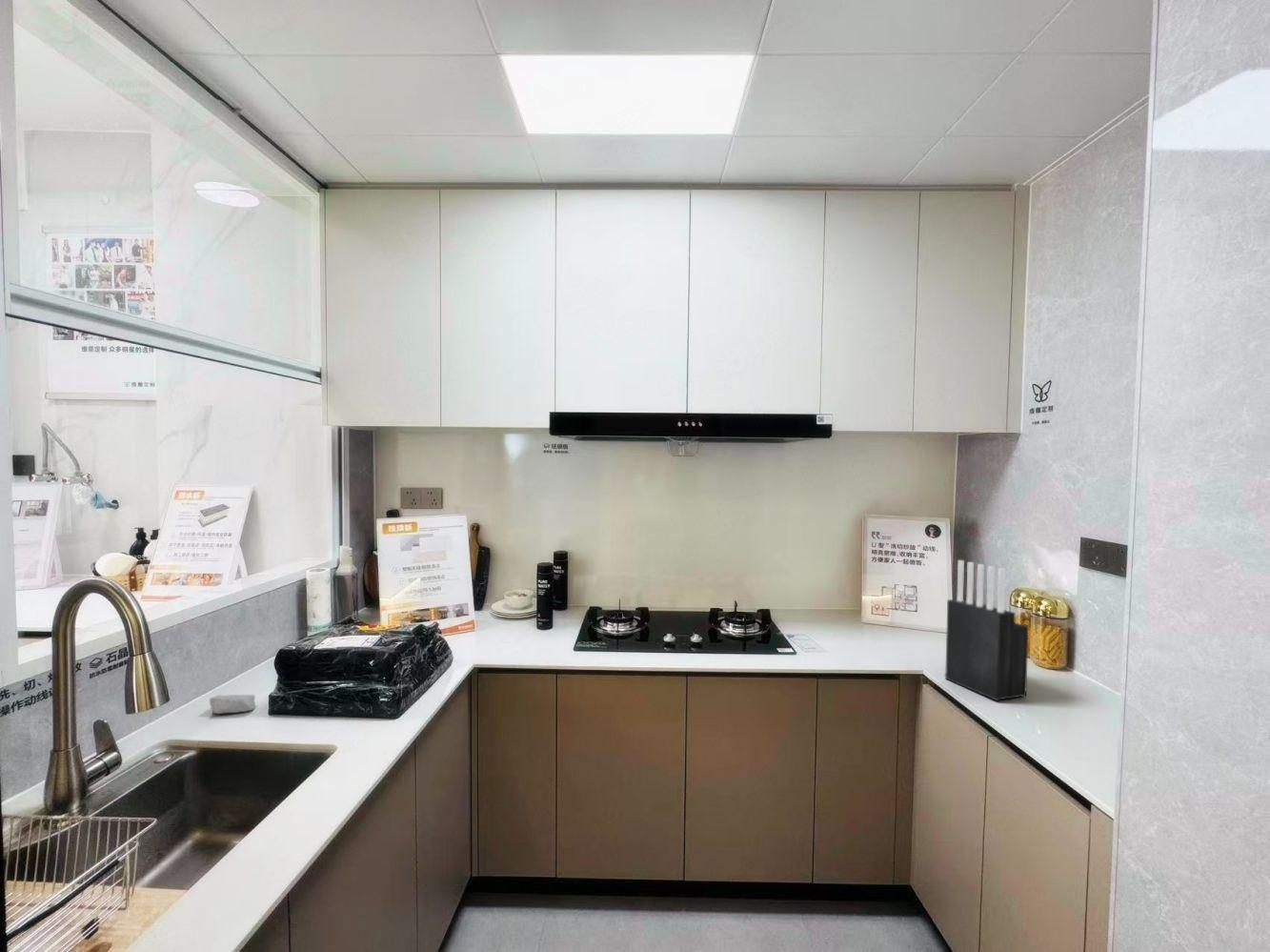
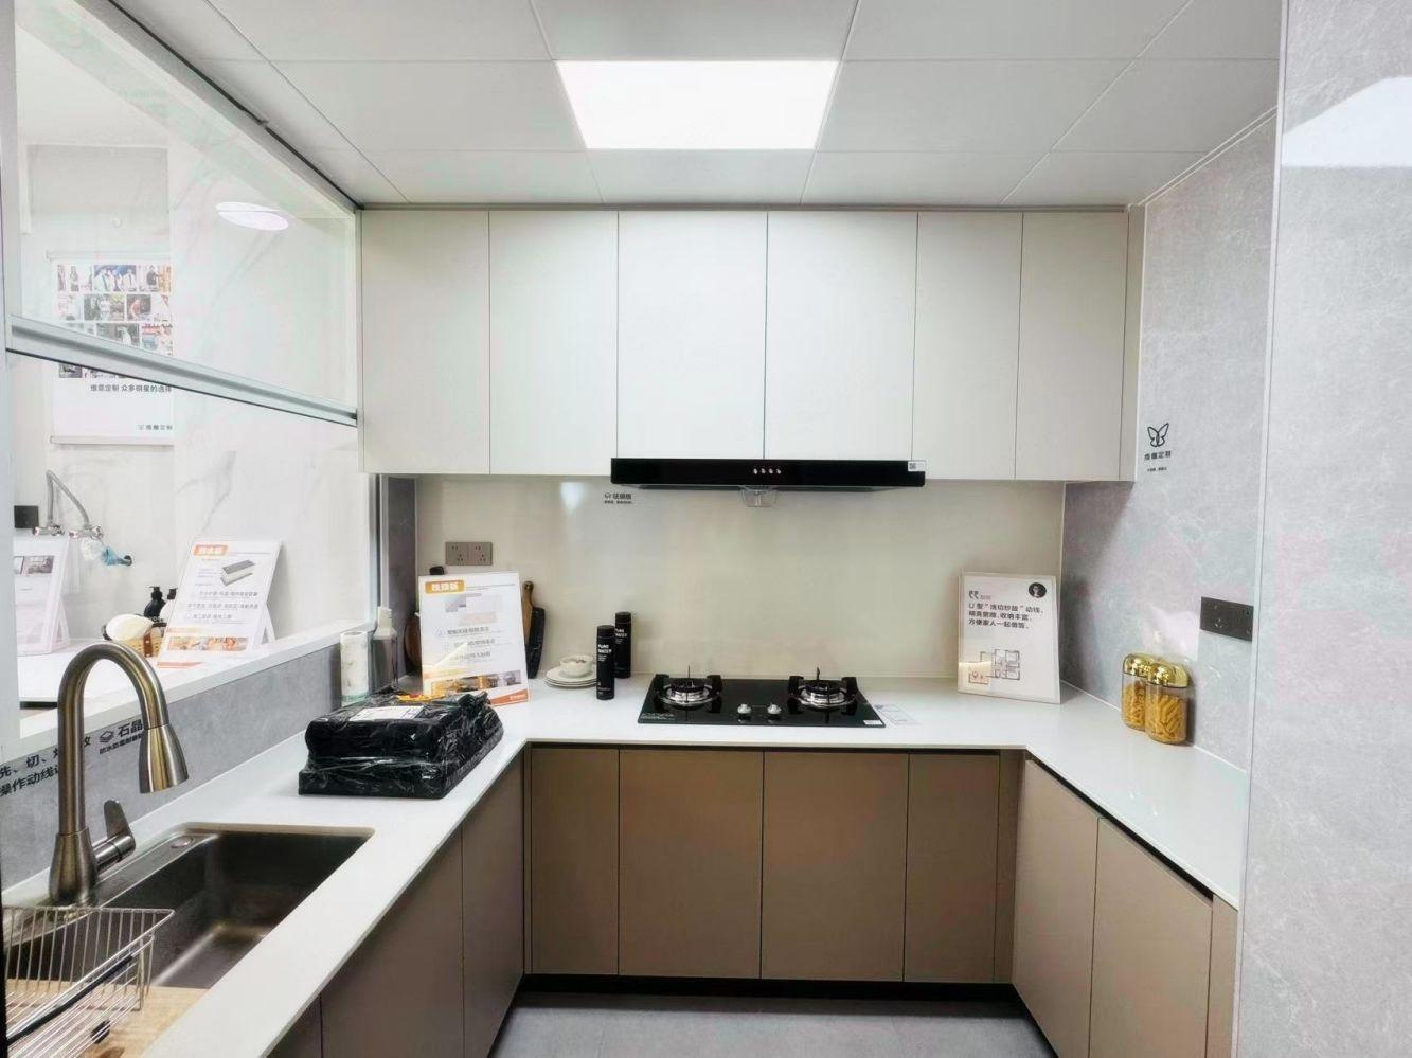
- soap bar [209,694,256,715]
- knife block [944,559,1029,702]
